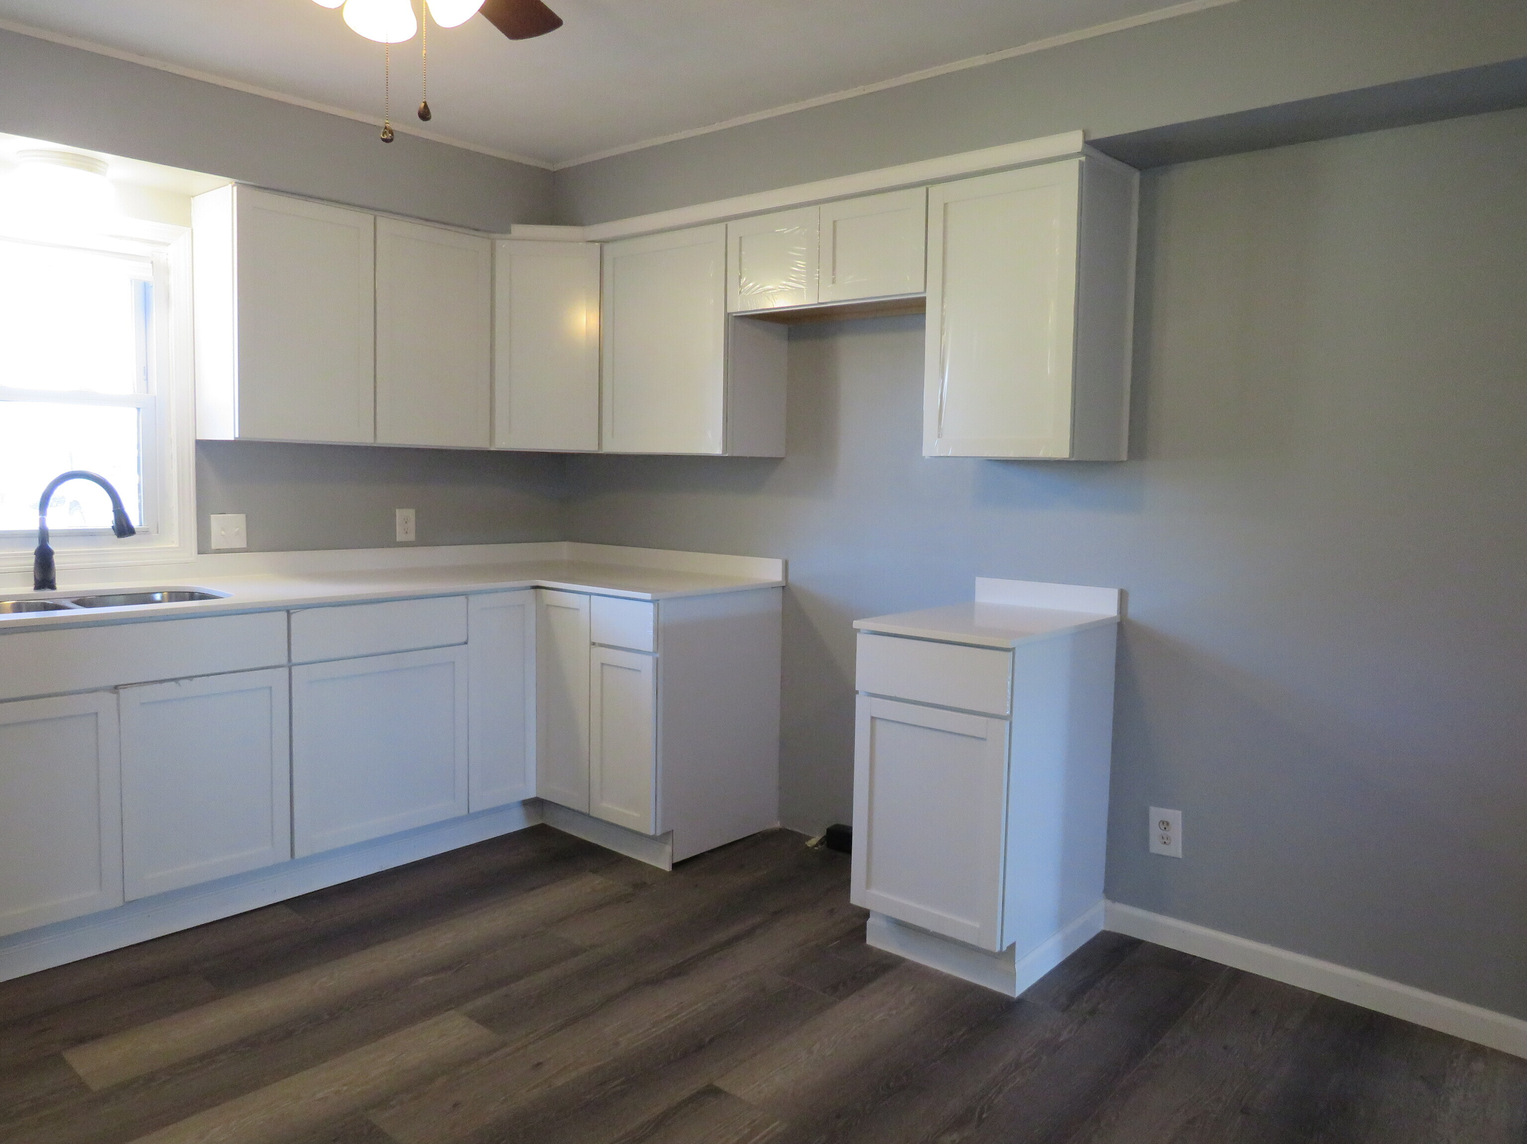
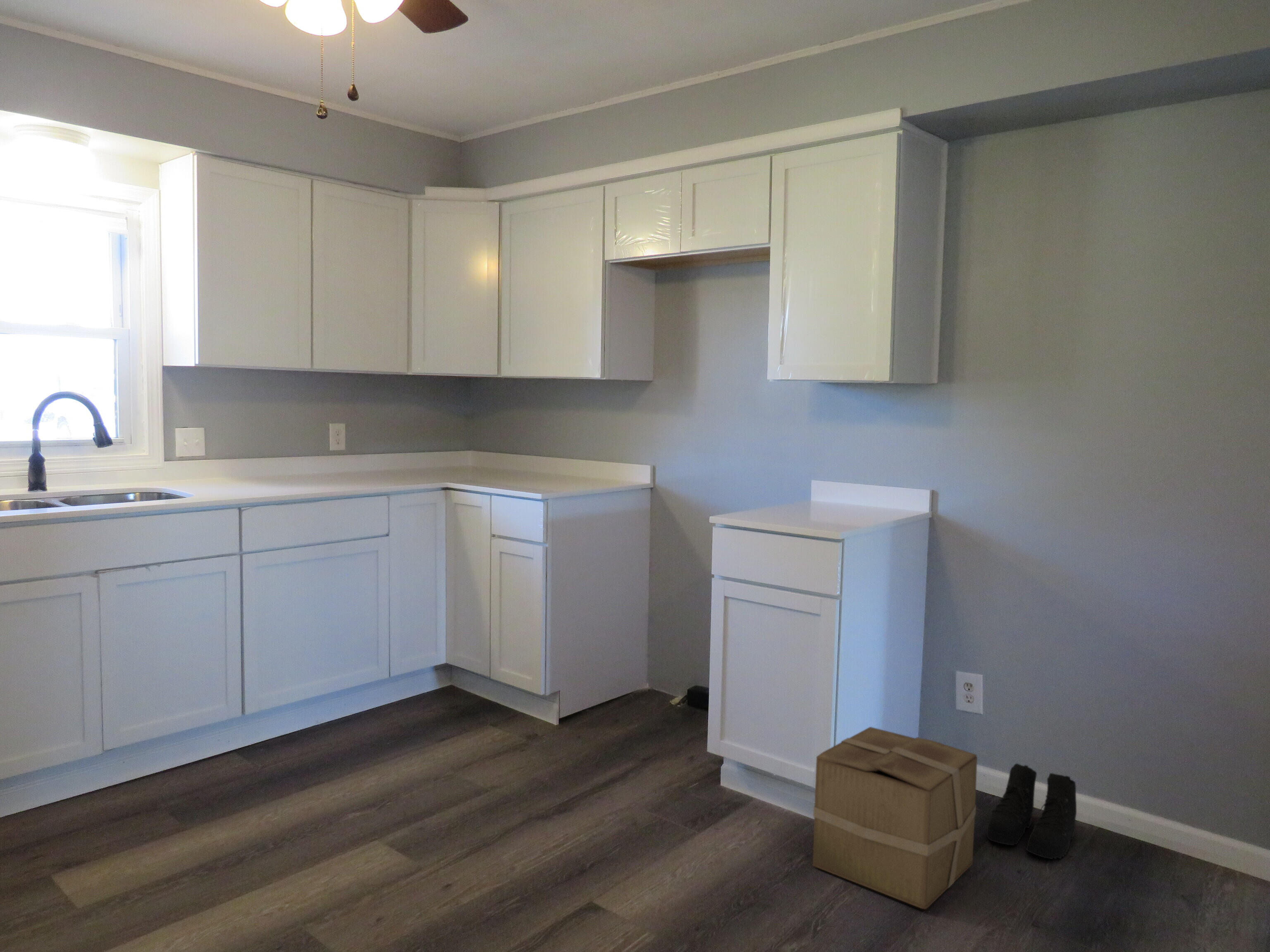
+ cardboard box [812,726,978,909]
+ boots [986,763,1077,859]
